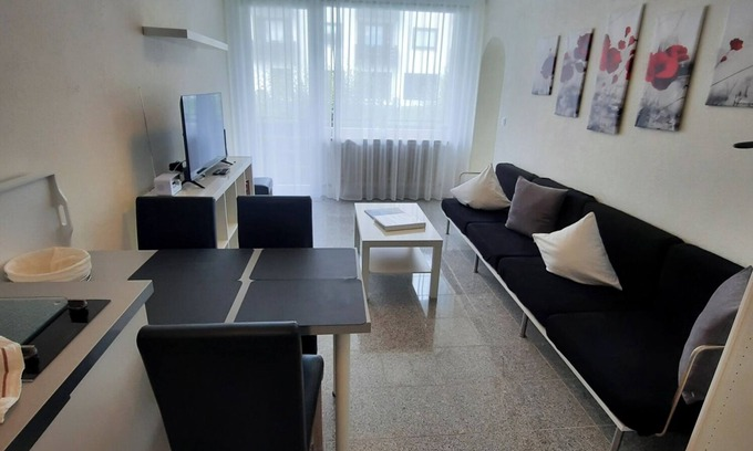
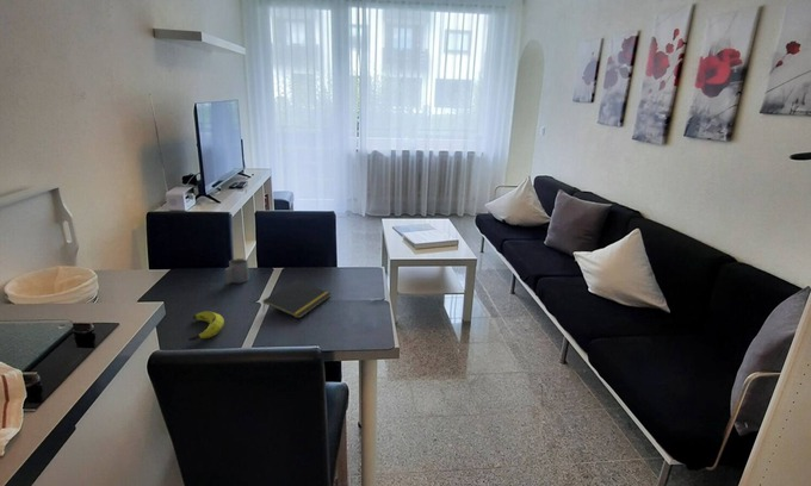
+ mug [224,257,250,285]
+ notepad [262,279,333,319]
+ banana [187,310,225,342]
